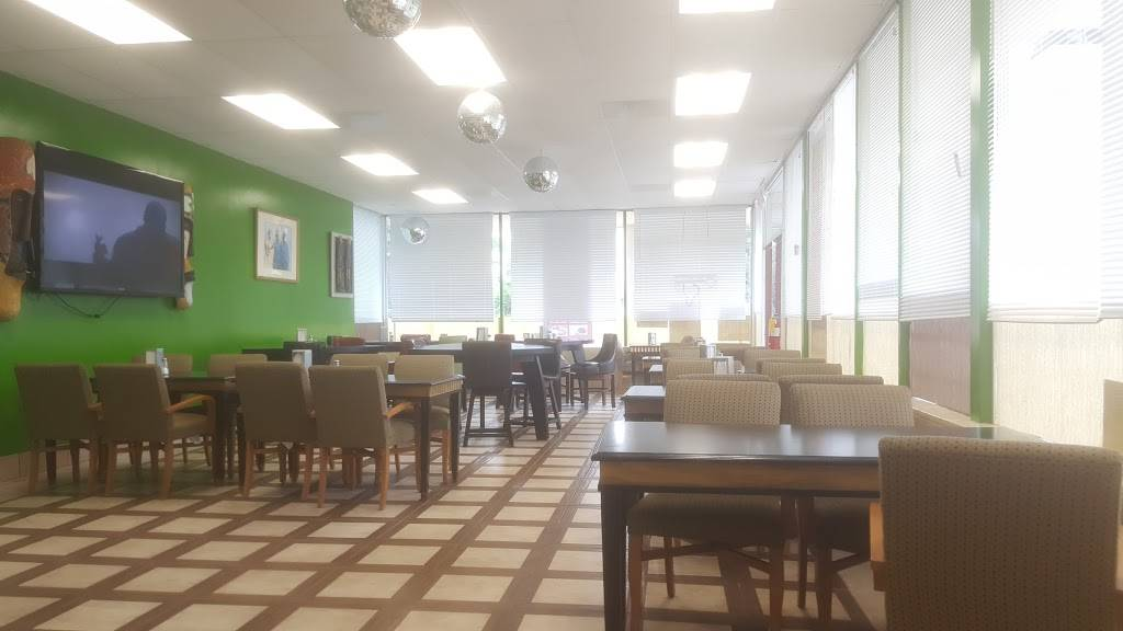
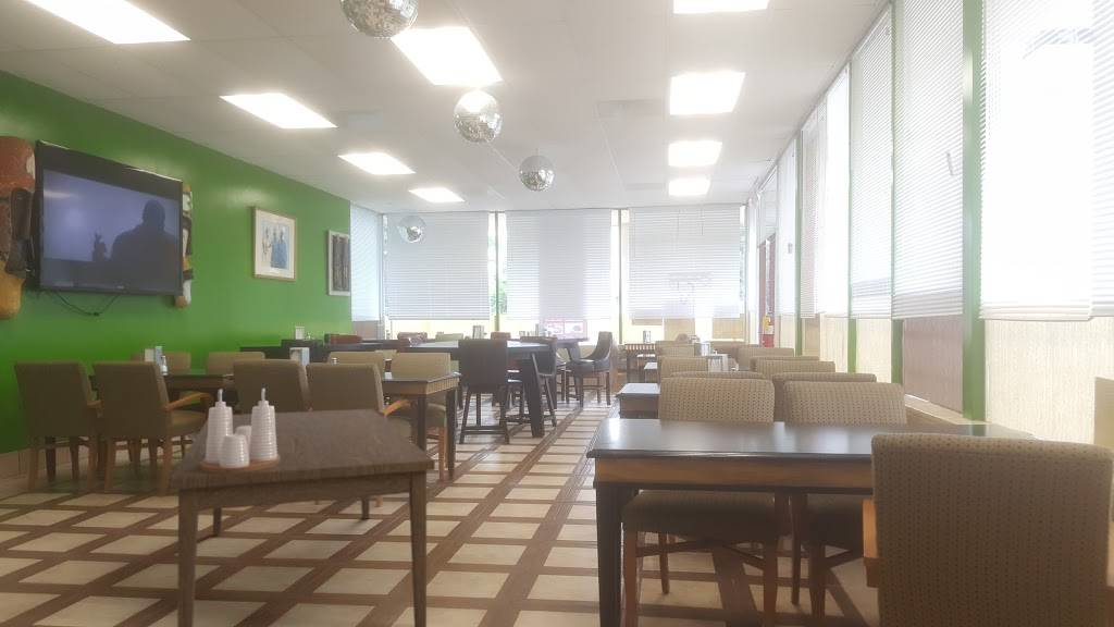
+ dining table [168,408,436,627]
+ condiment set [200,388,280,474]
